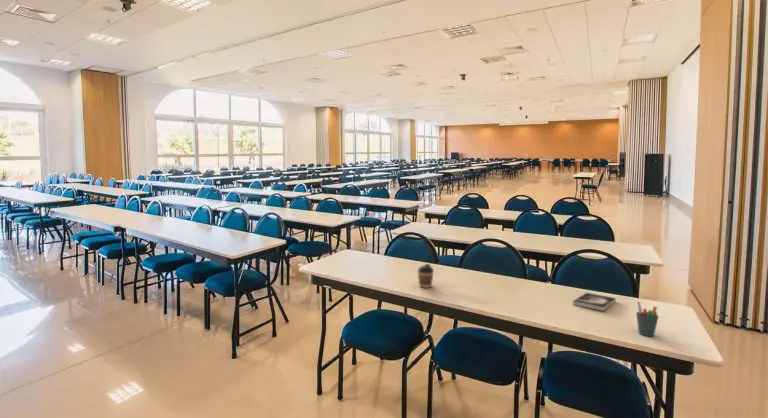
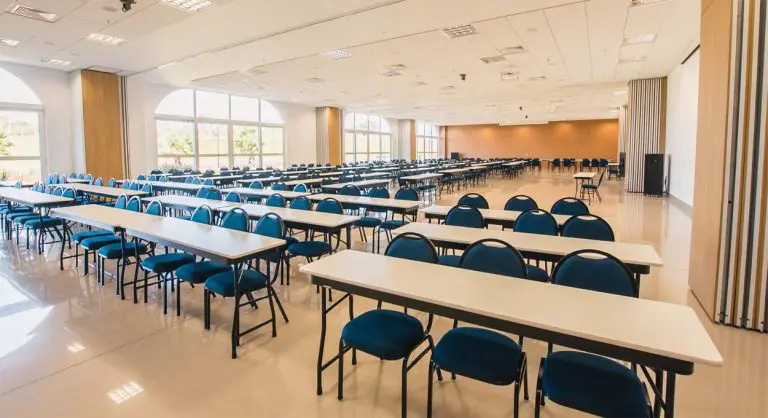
- book [572,292,617,312]
- pen holder [635,301,660,337]
- coffee cup [417,263,435,289]
